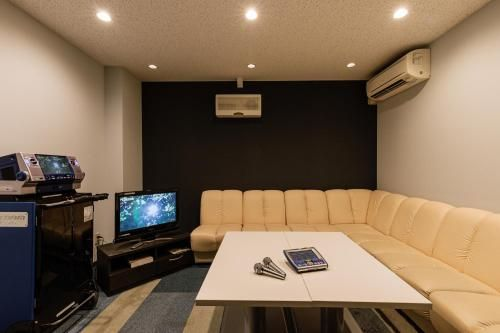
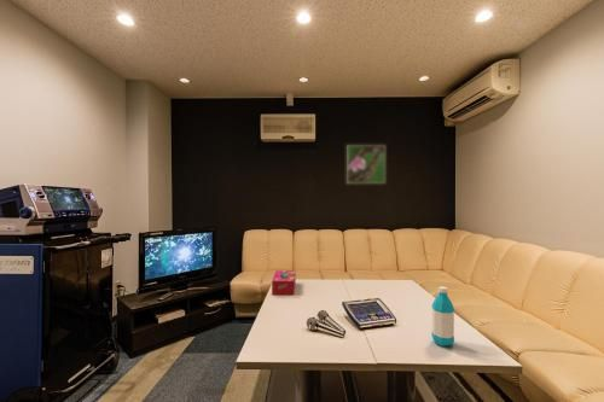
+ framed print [345,144,387,185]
+ water bottle [430,285,455,348]
+ tissue box [271,269,297,297]
